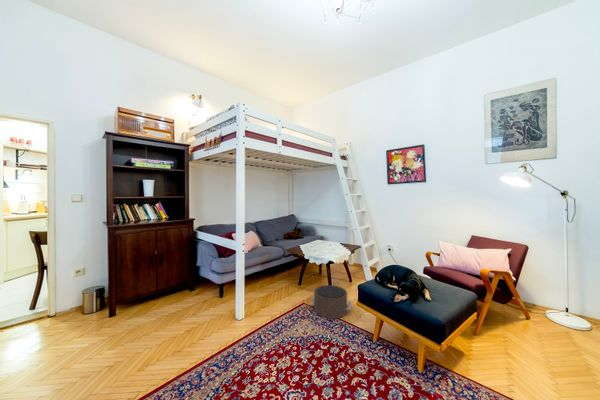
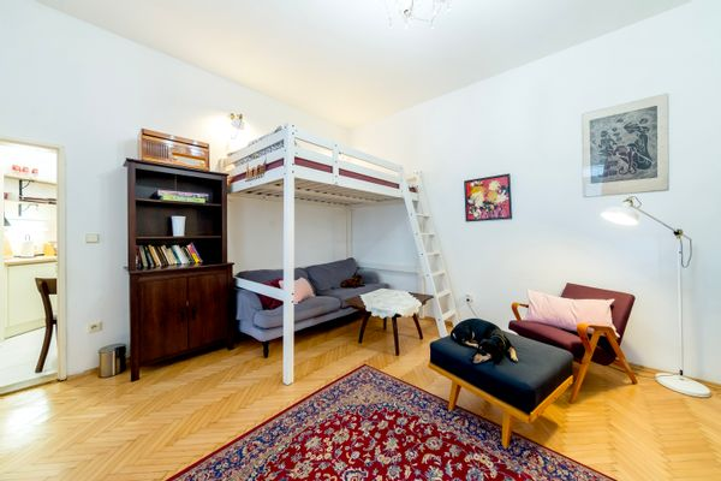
- pouf [309,284,353,320]
